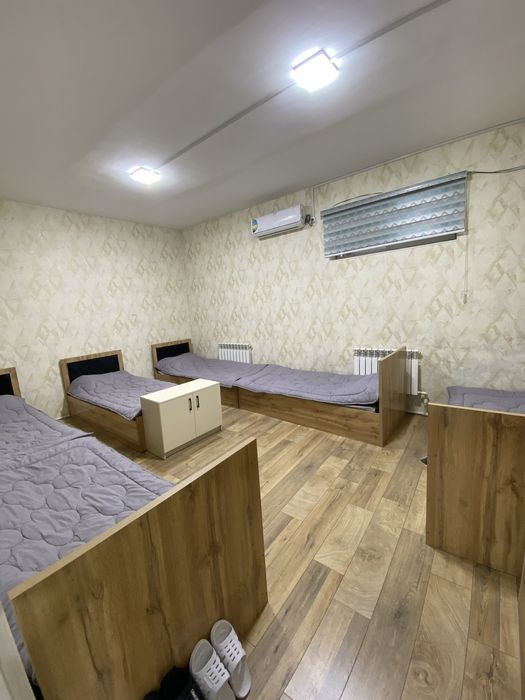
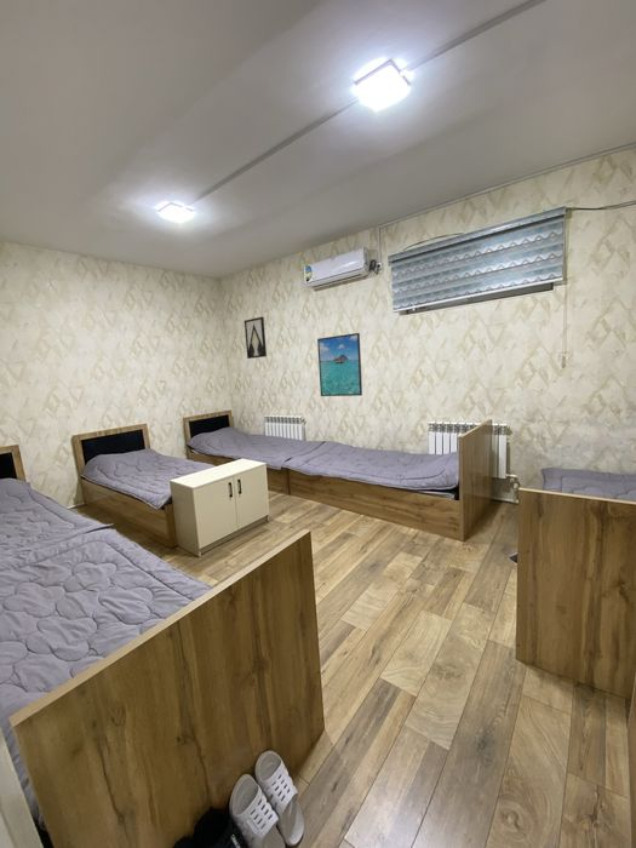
+ wall art [243,316,268,360]
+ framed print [316,332,363,397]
